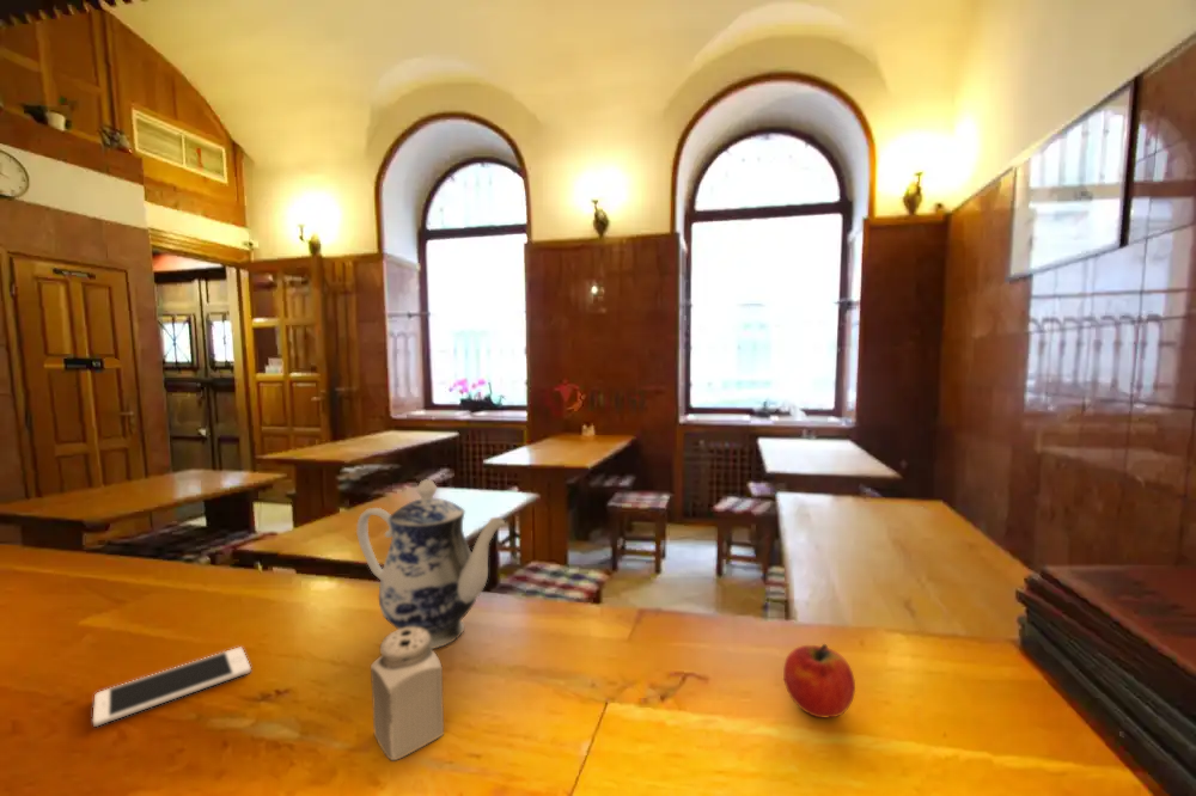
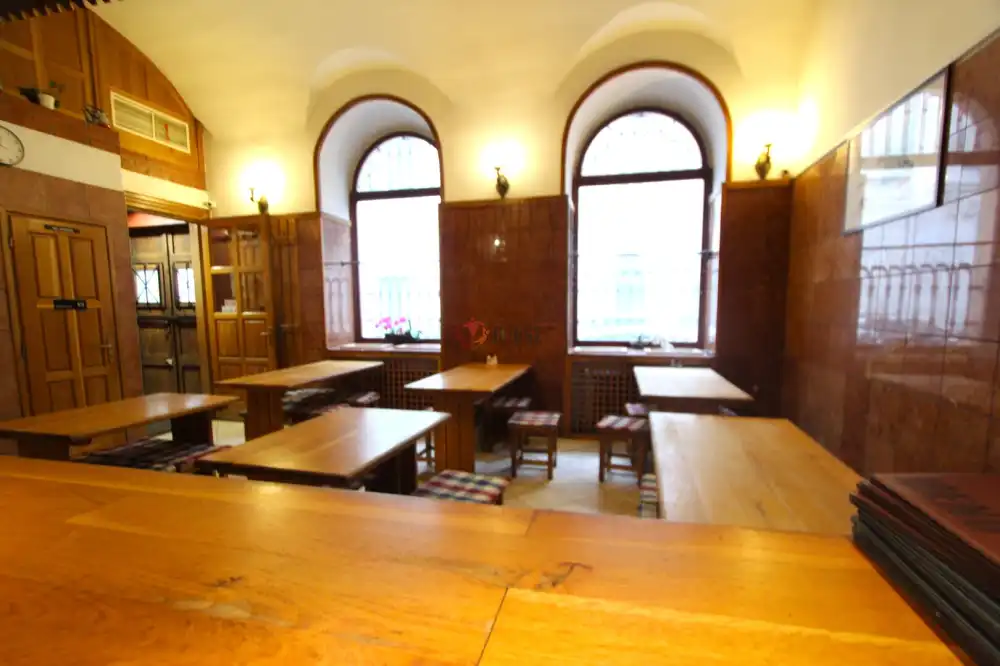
- fruit [782,643,856,718]
- salt shaker [370,626,445,761]
- cell phone [92,647,252,728]
- teapot [355,478,506,650]
